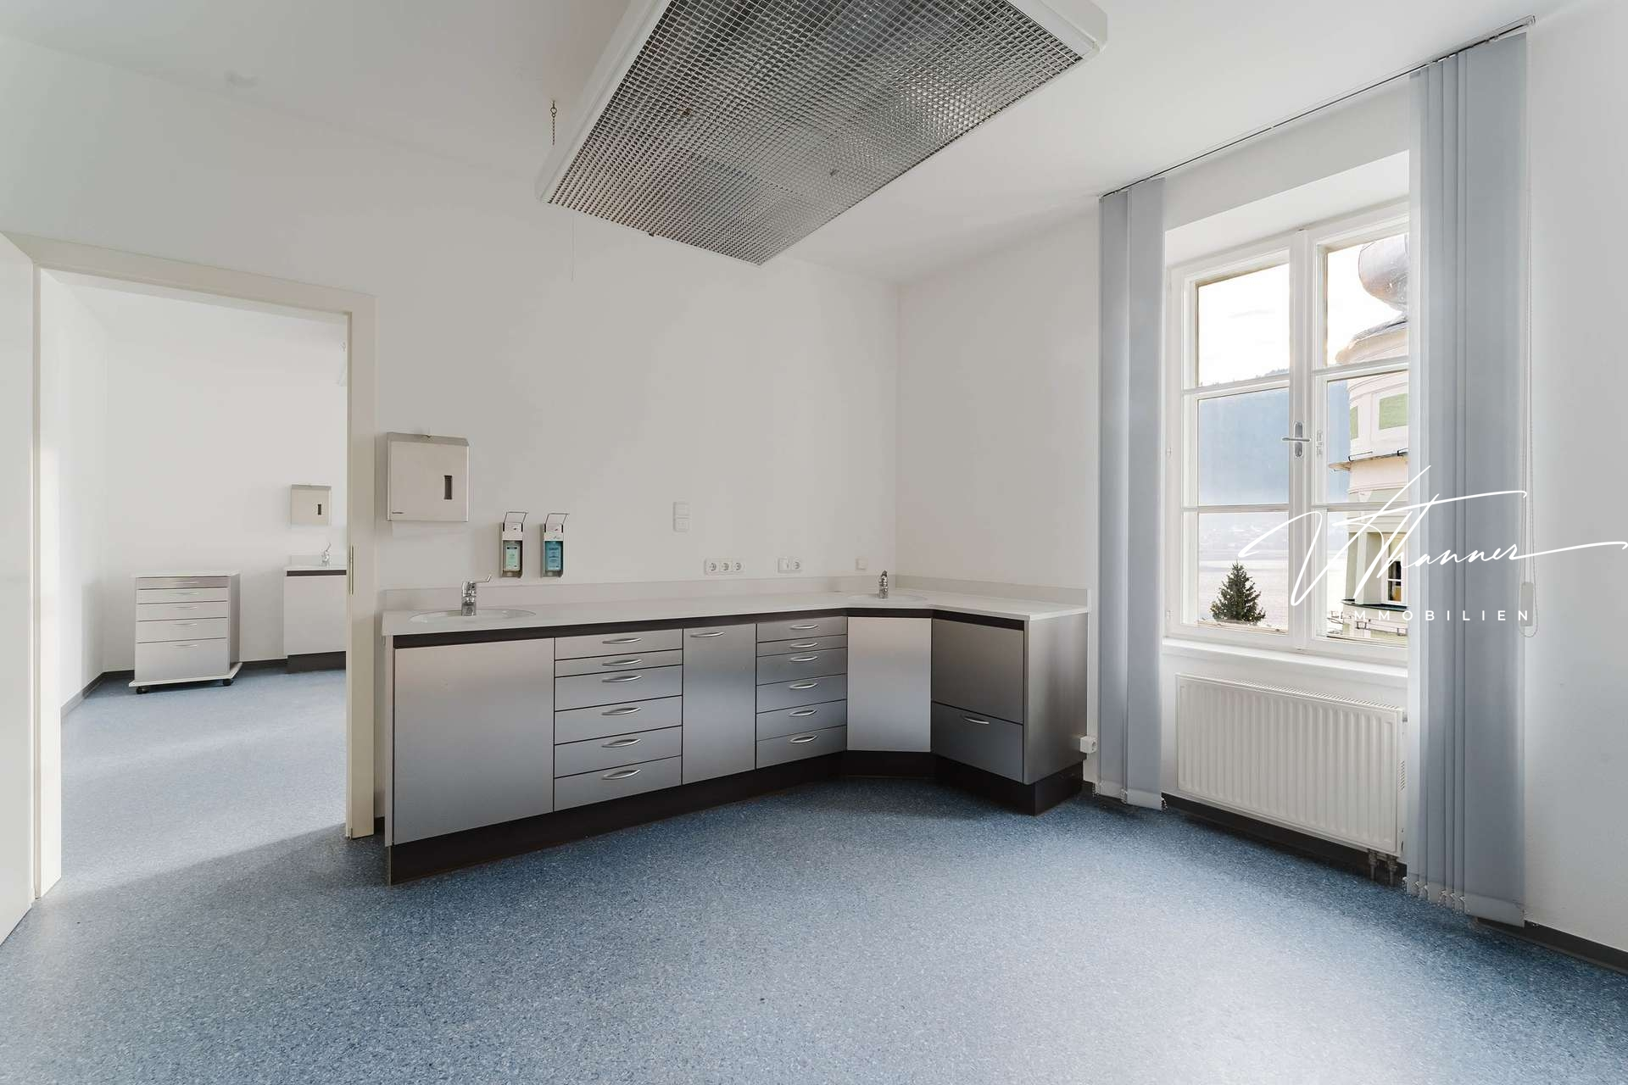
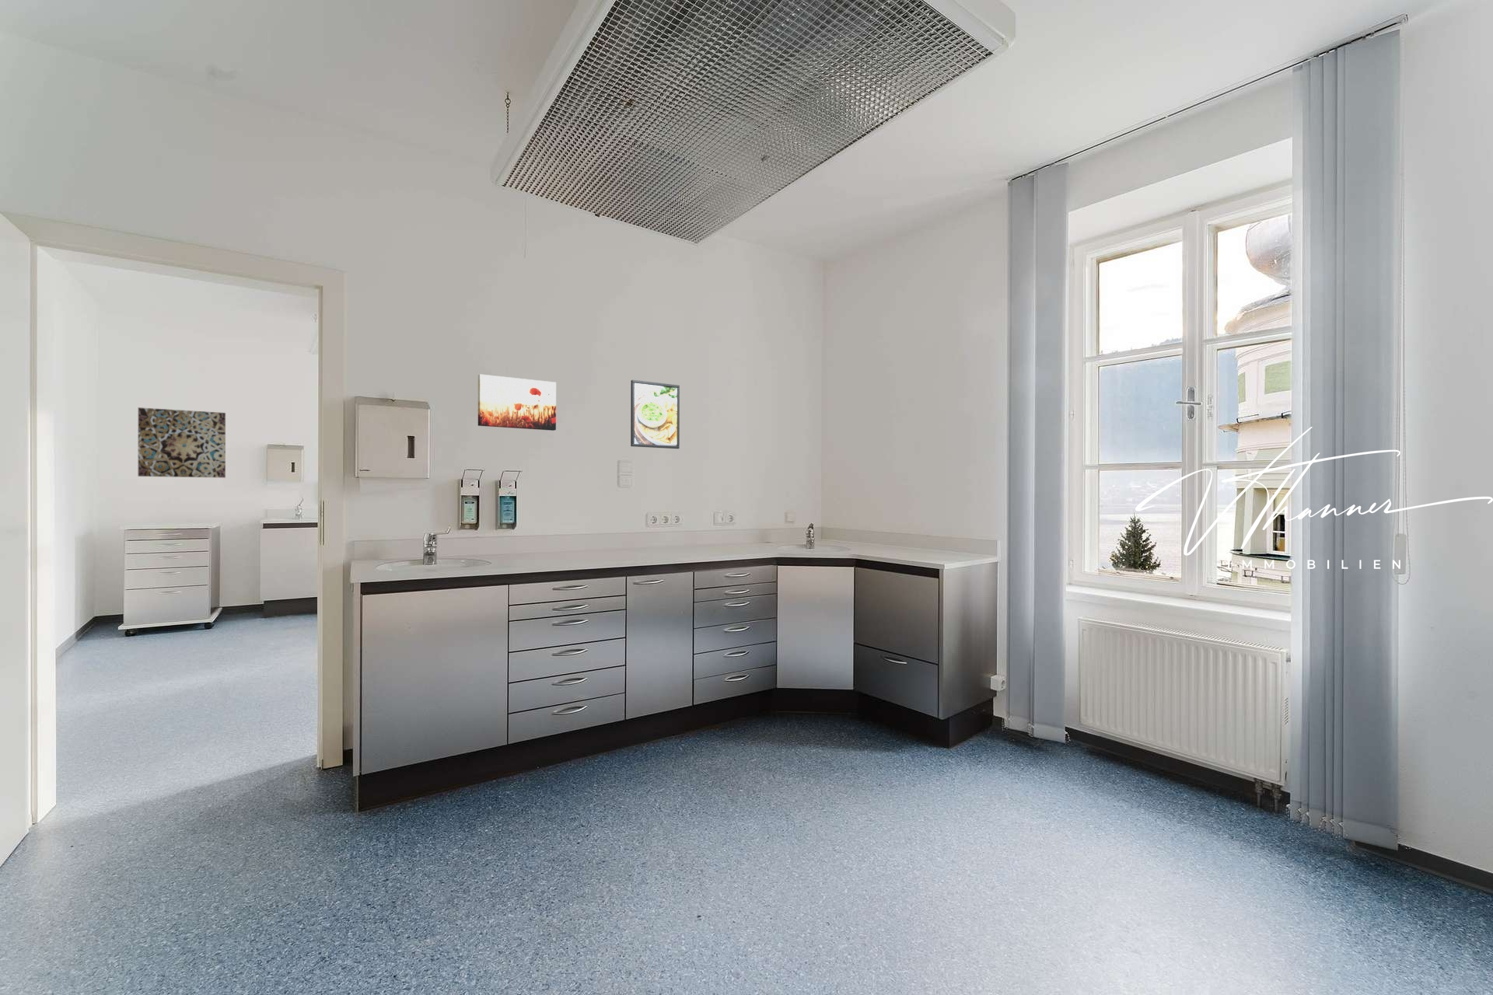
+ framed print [630,380,680,450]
+ wall art [138,406,227,479]
+ wall art [478,374,557,431]
